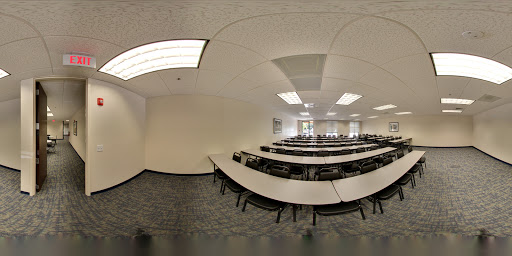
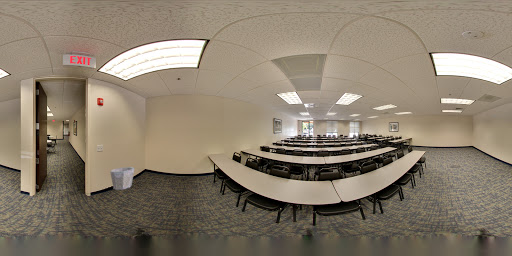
+ waste bin [109,166,135,191]
